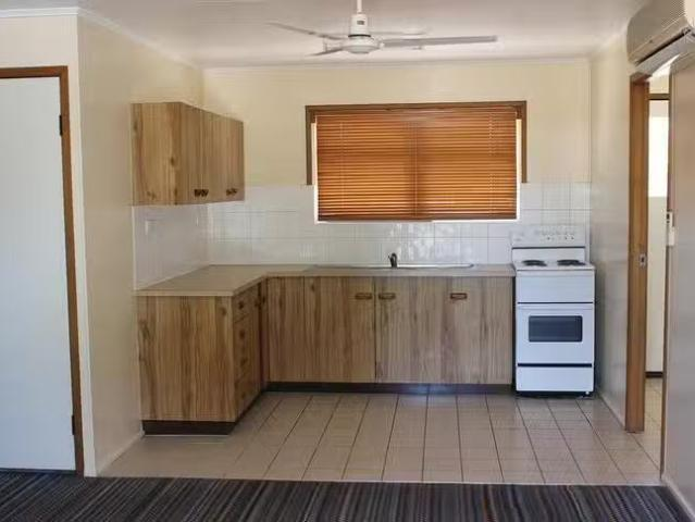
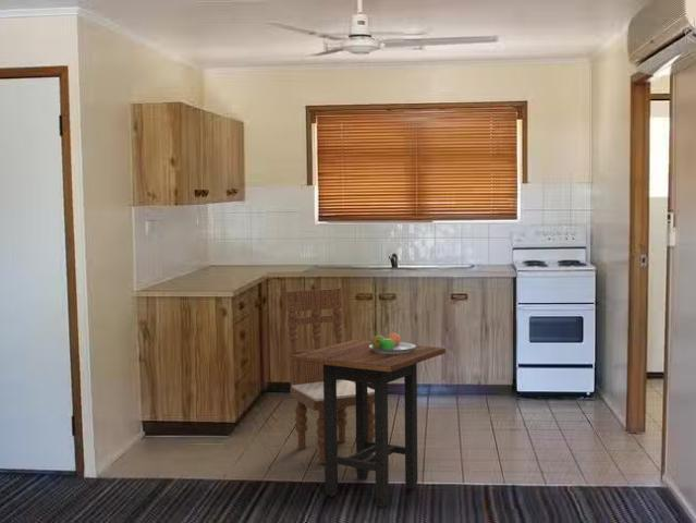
+ side table [293,339,447,508]
+ dining chair [285,288,375,464]
+ fruit bowl [369,331,416,354]
